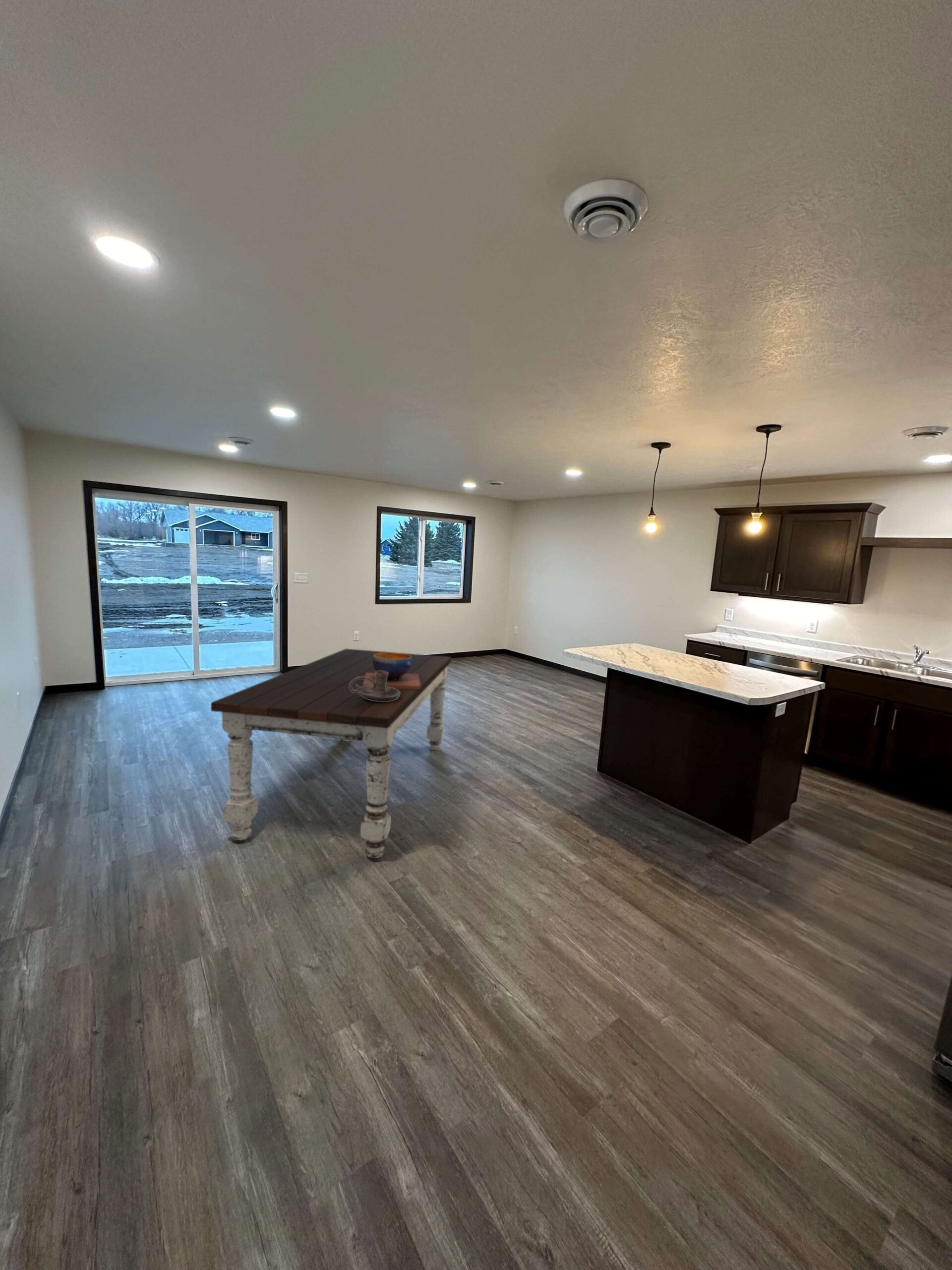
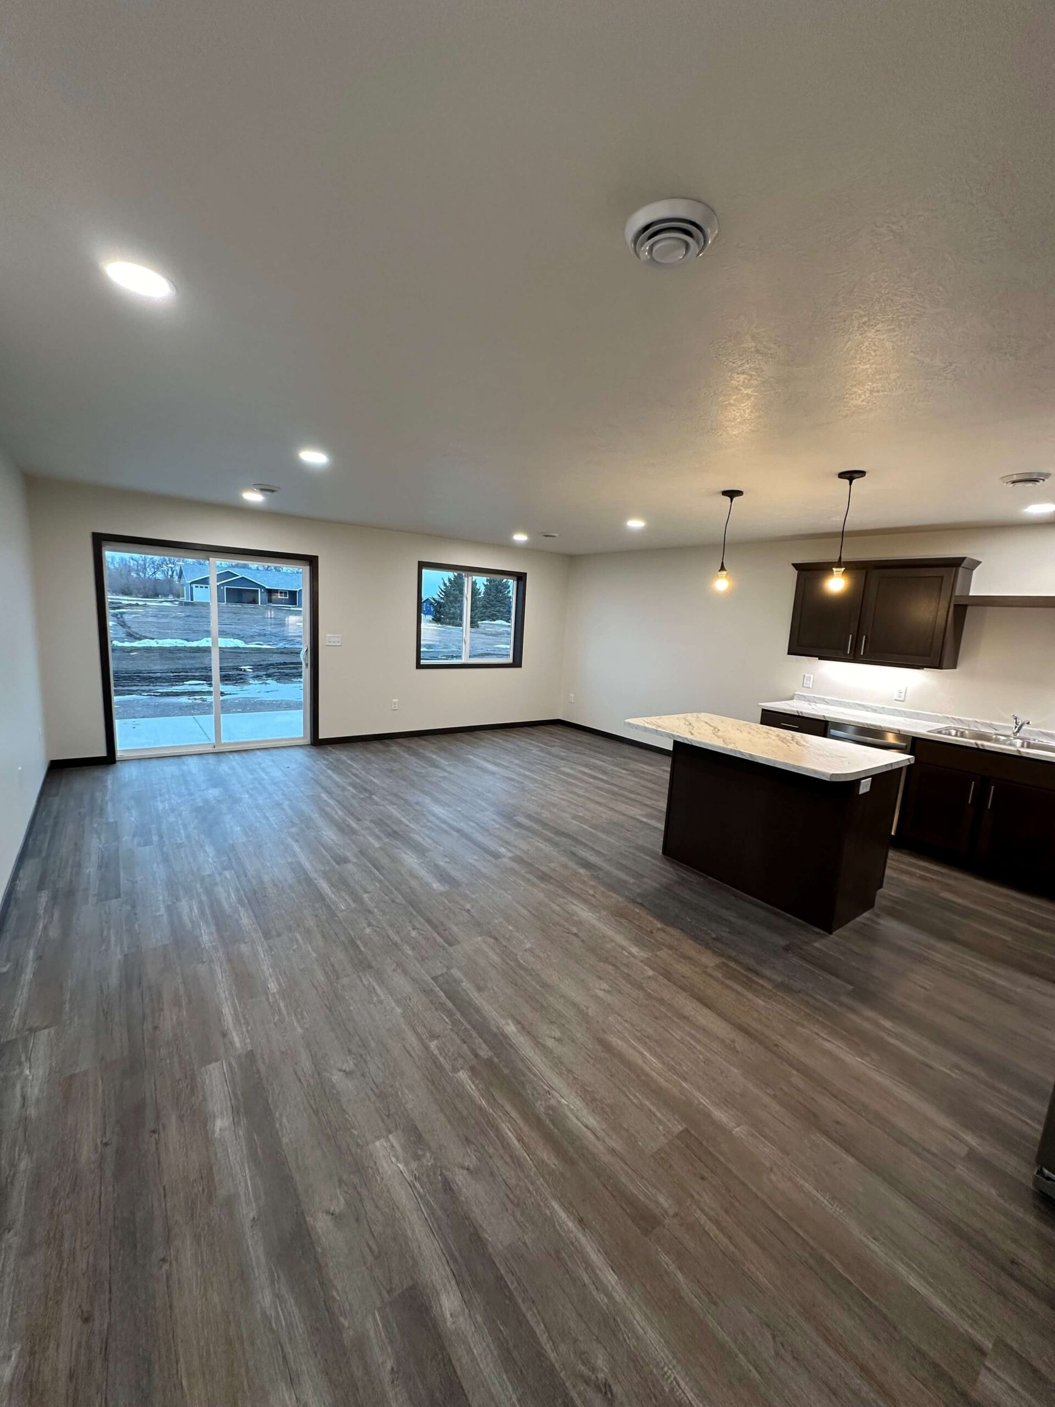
- dining table [210,648,452,859]
- candle holder [350,671,400,701]
- decorative bowl [363,653,420,689]
